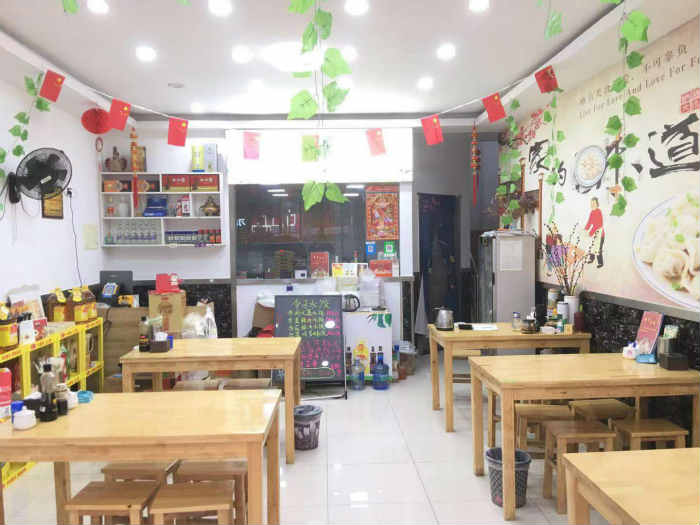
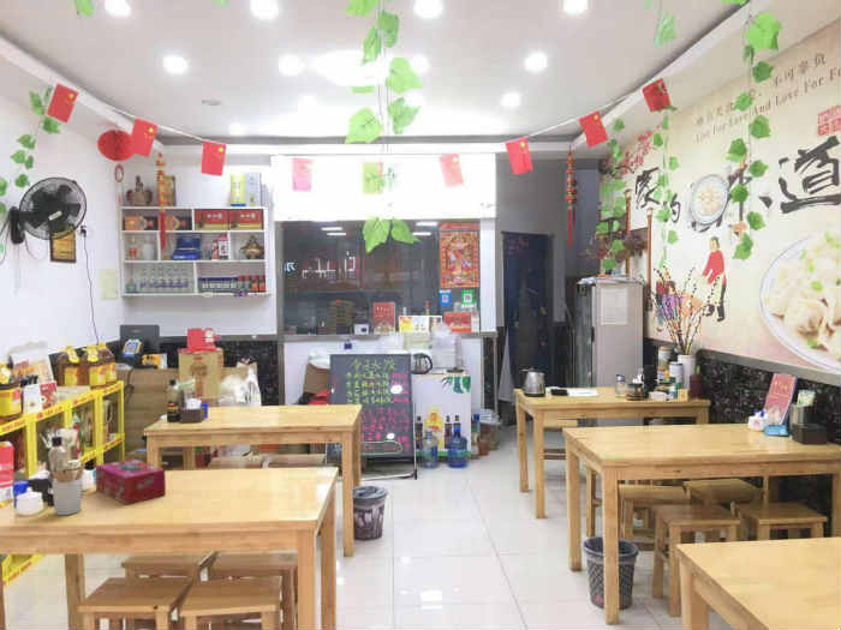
+ utensil holder [44,461,87,516]
+ tissue box [95,457,167,505]
